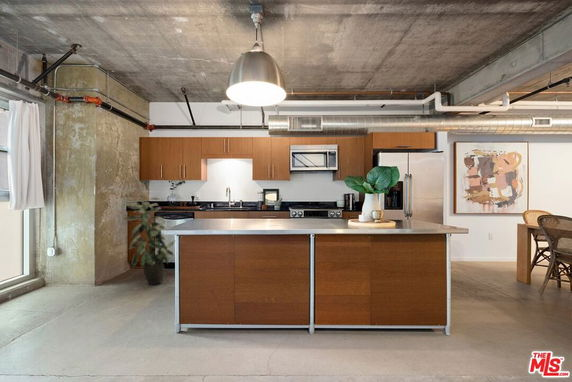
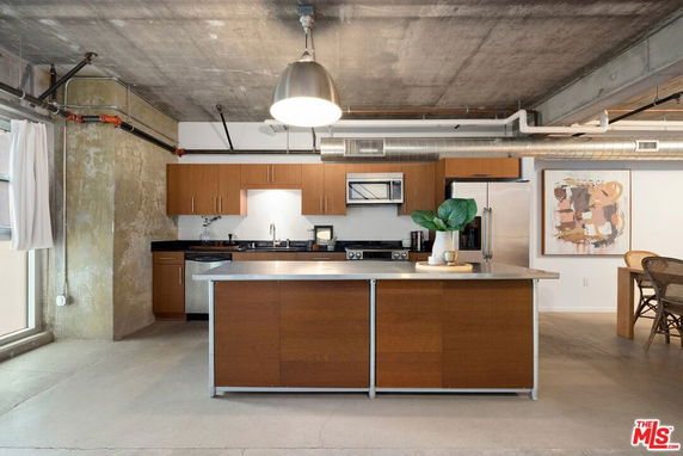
- indoor plant [121,196,175,286]
